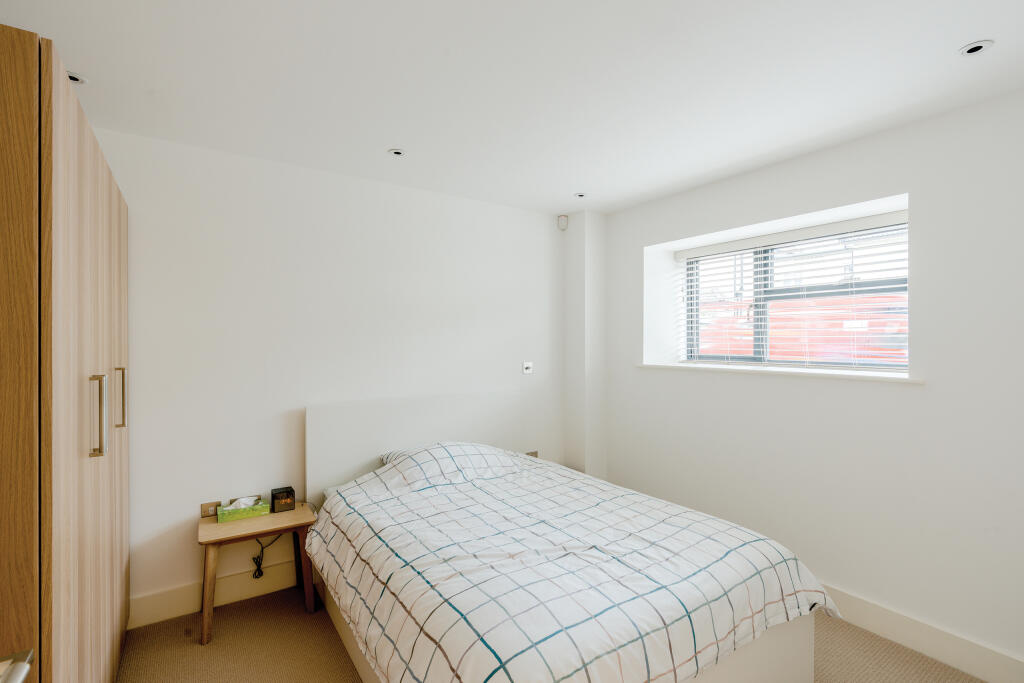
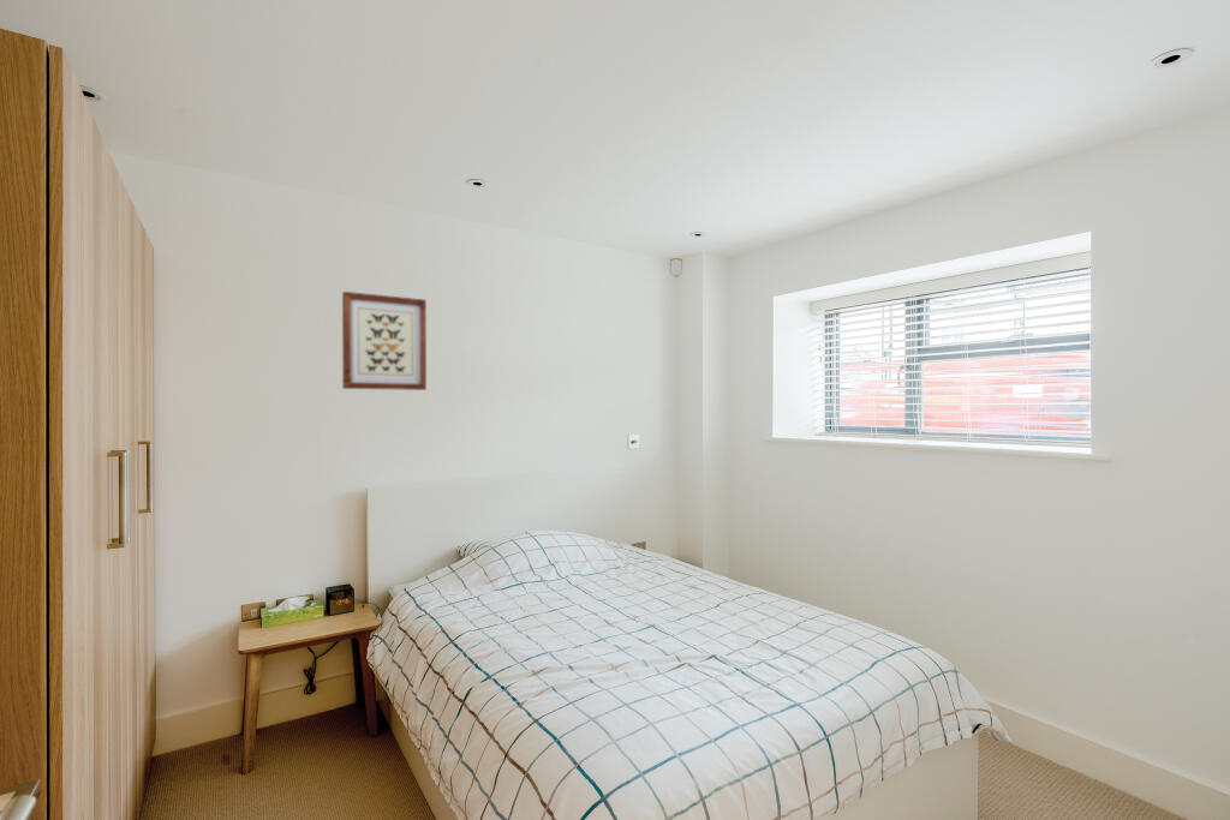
+ wall art [341,291,428,391]
